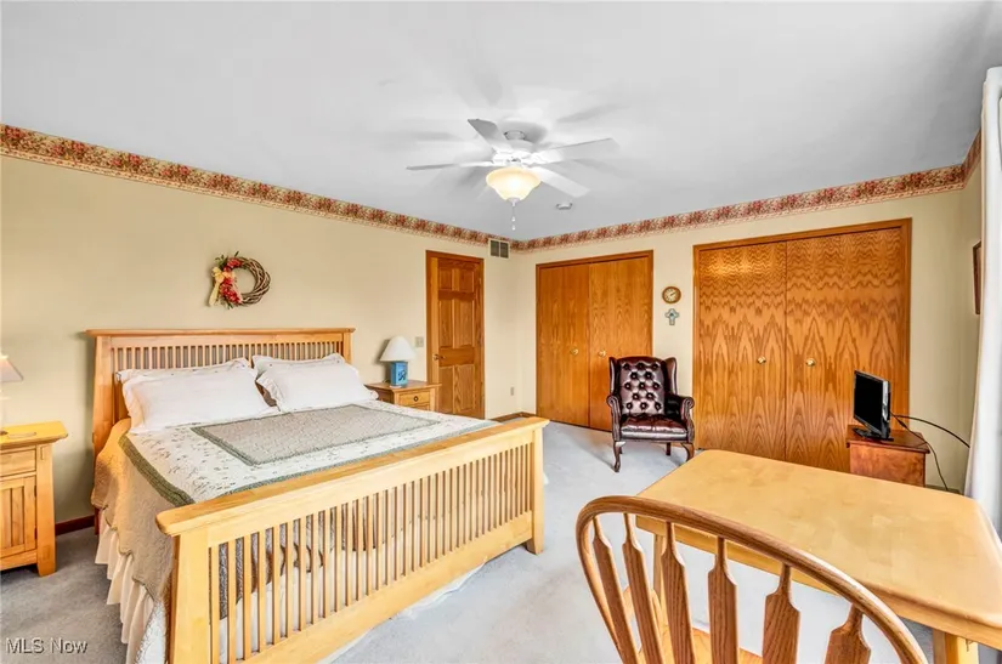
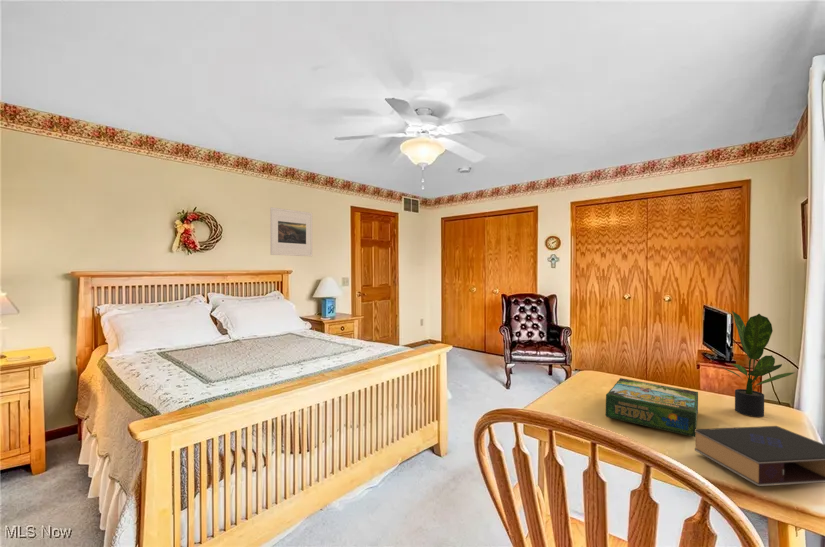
+ book [694,425,825,487]
+ board game [604,377,699,438]
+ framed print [269,206,313,257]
+ potted plant [720,310,796,418]
